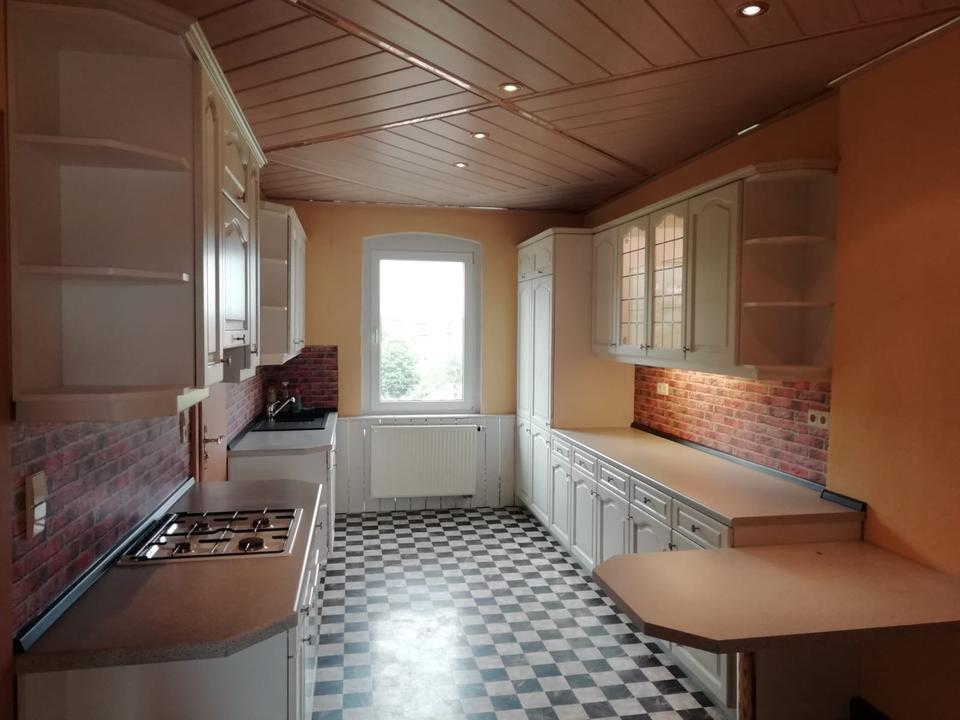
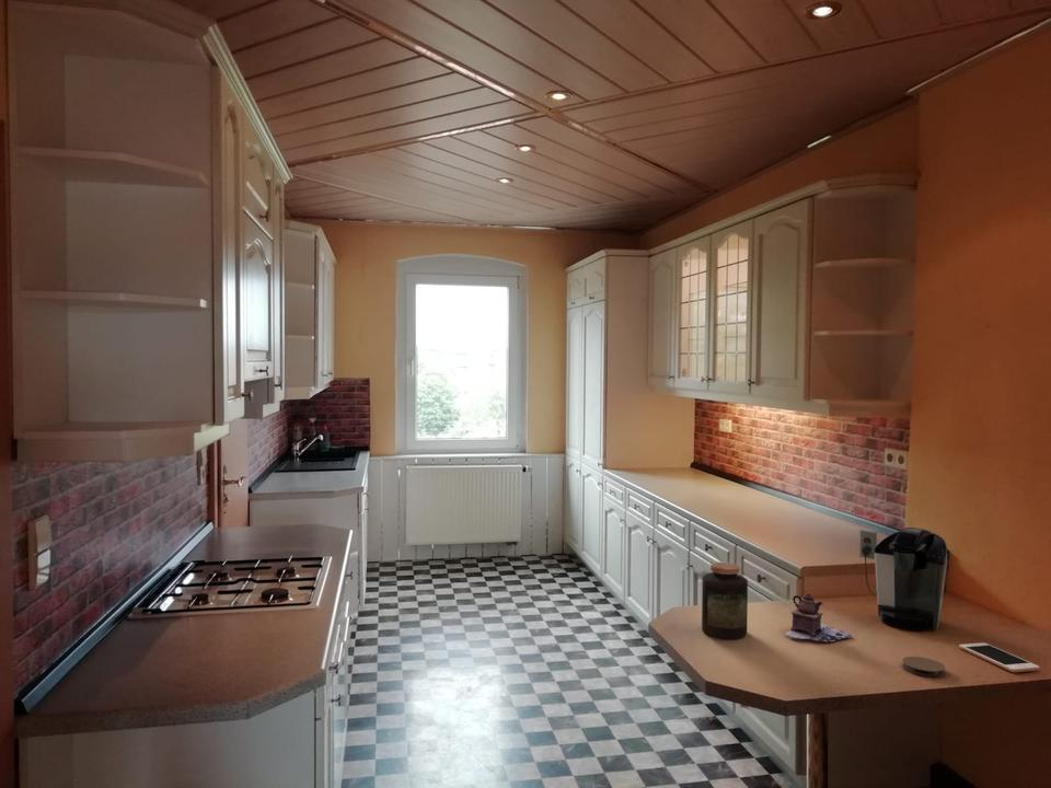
+ cell phone [958,641,1041,673]
+ coffee maker [858,526,948,631]
+ jar [701,561,749,640]
+ coaster [901,656,946,677]
+ teapot [784,593,854,644]
